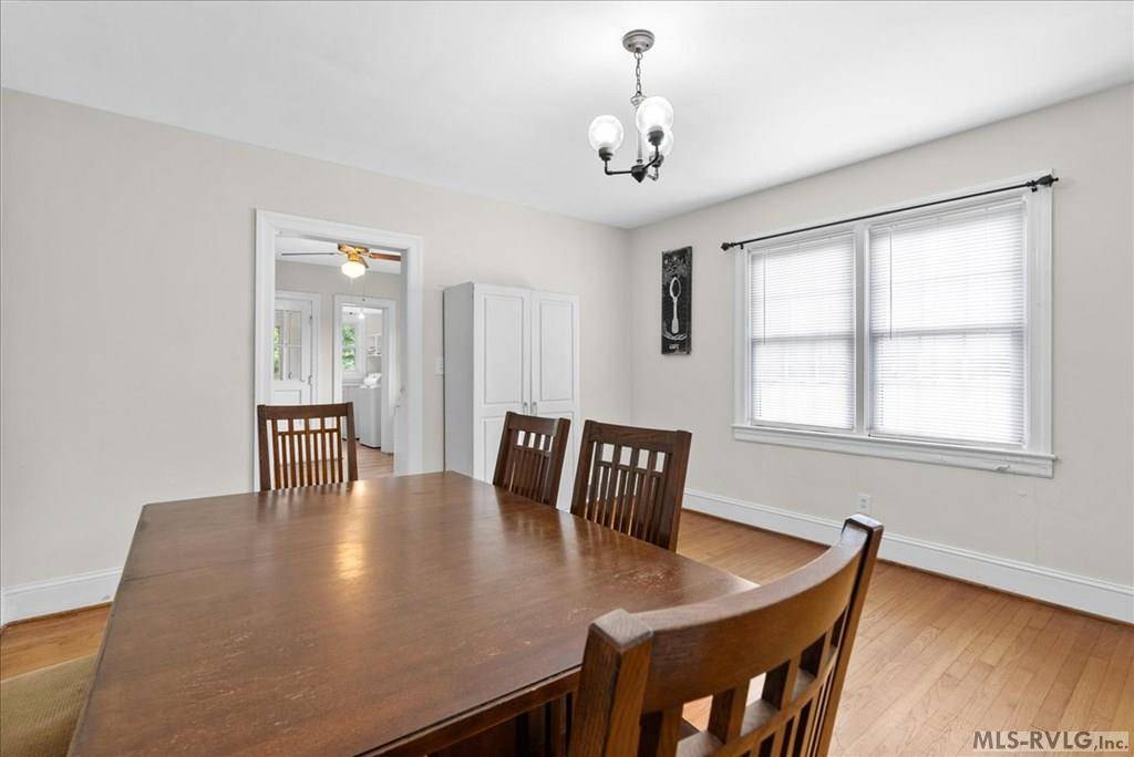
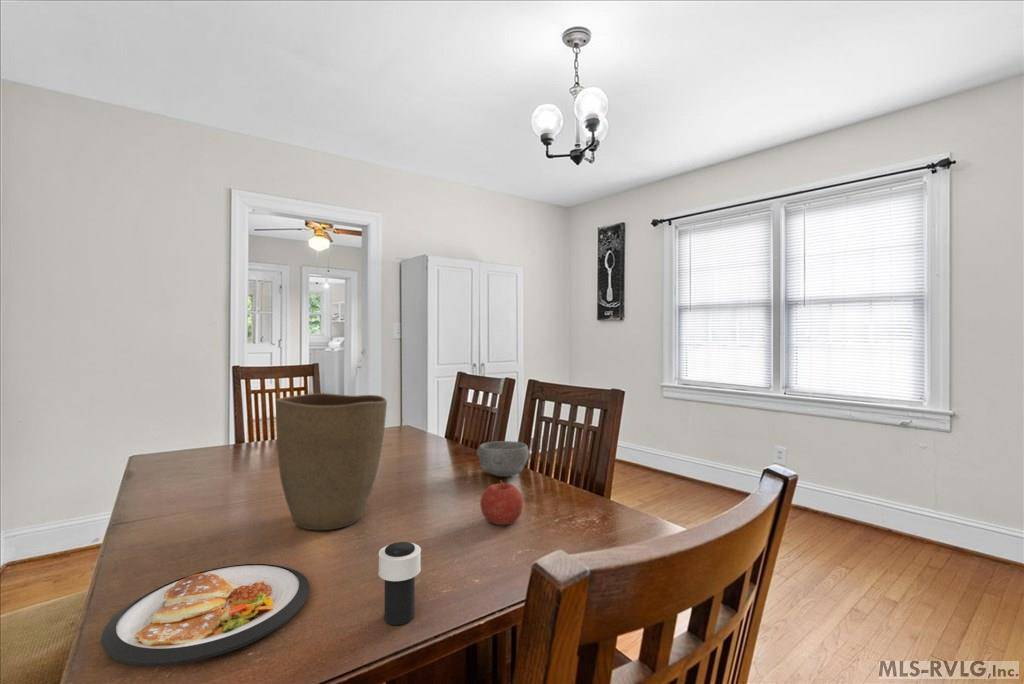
+ bowl [476,440,531,478]
+ fruit [479,479,524,526]
+ cup [377,541,422,626]
+ vase [275,392,388,531]
+ dish [100,563,310,667]
